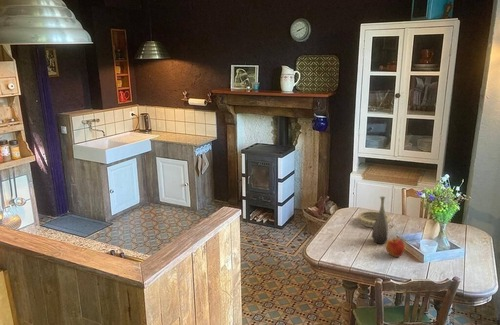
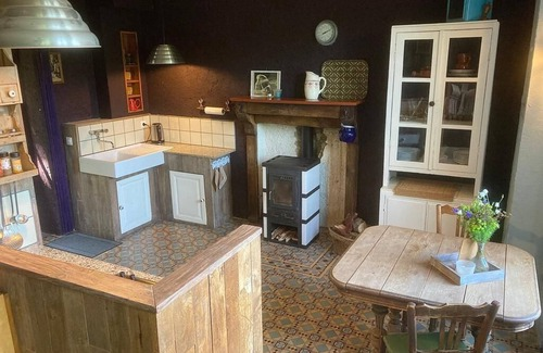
- apple [385,238,406,258]
- bottle [371,195,389,245]
- decorative bowl [357,210,391,229]
